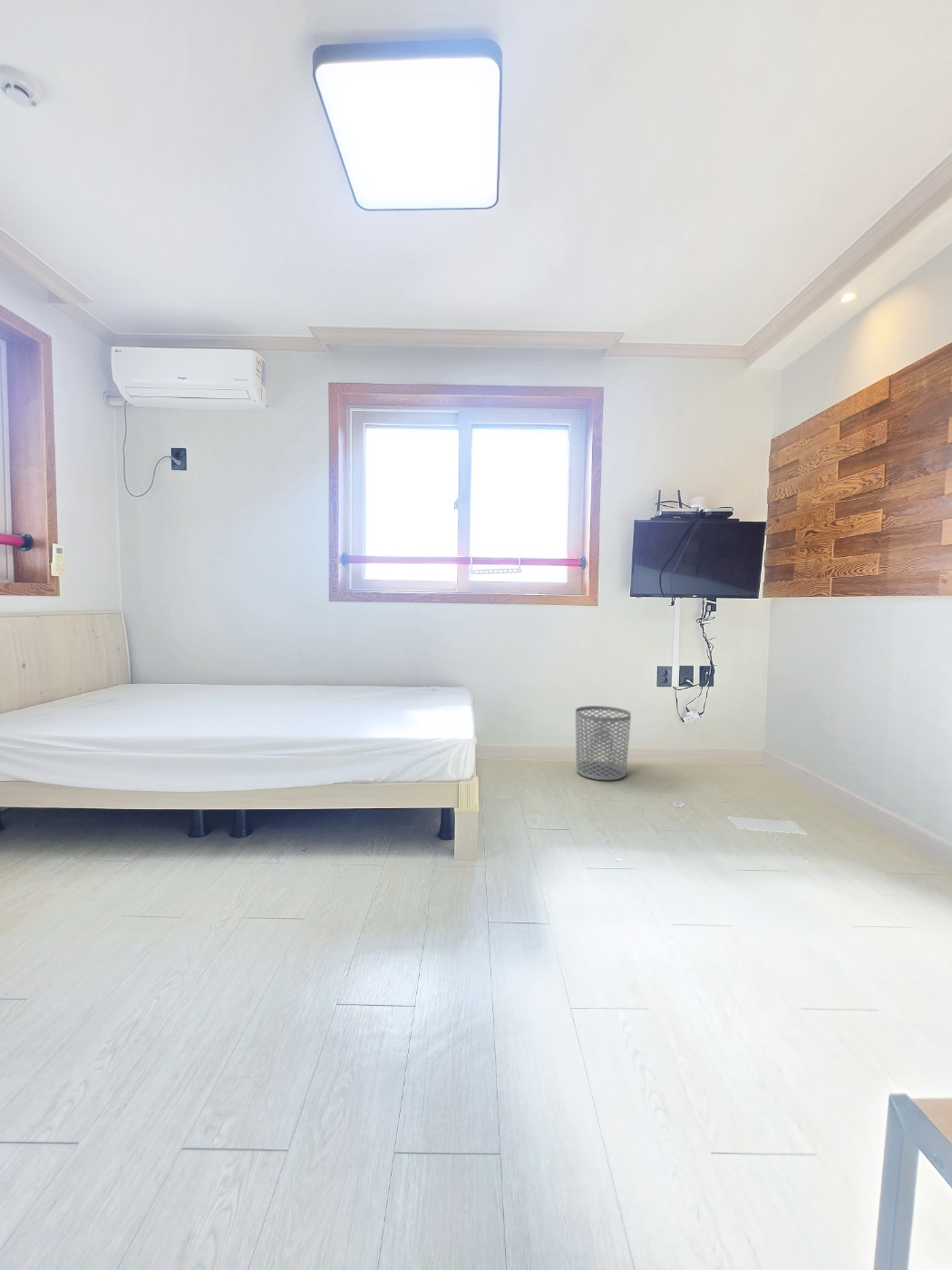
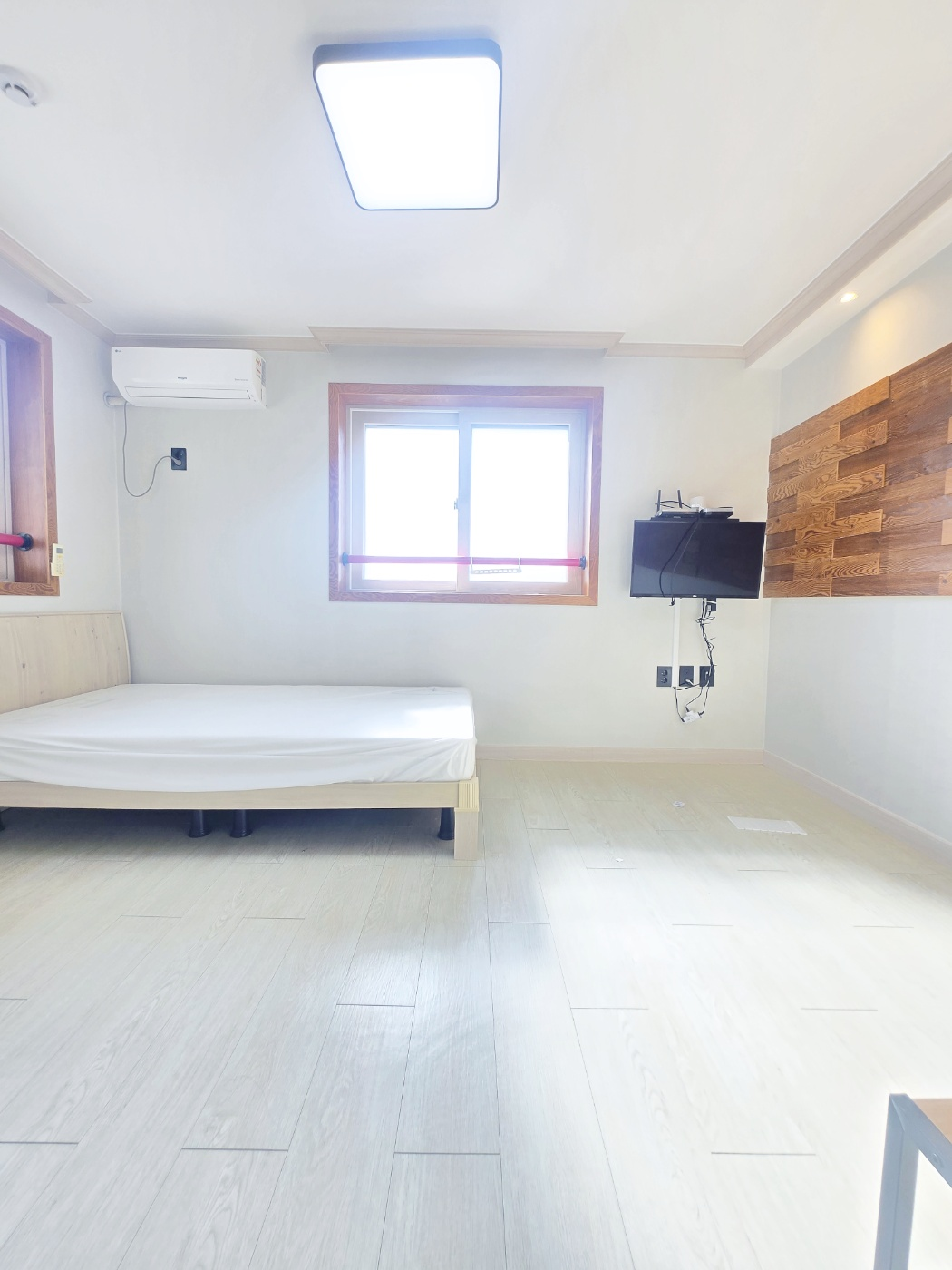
- waste bin [575,705,632,781]
